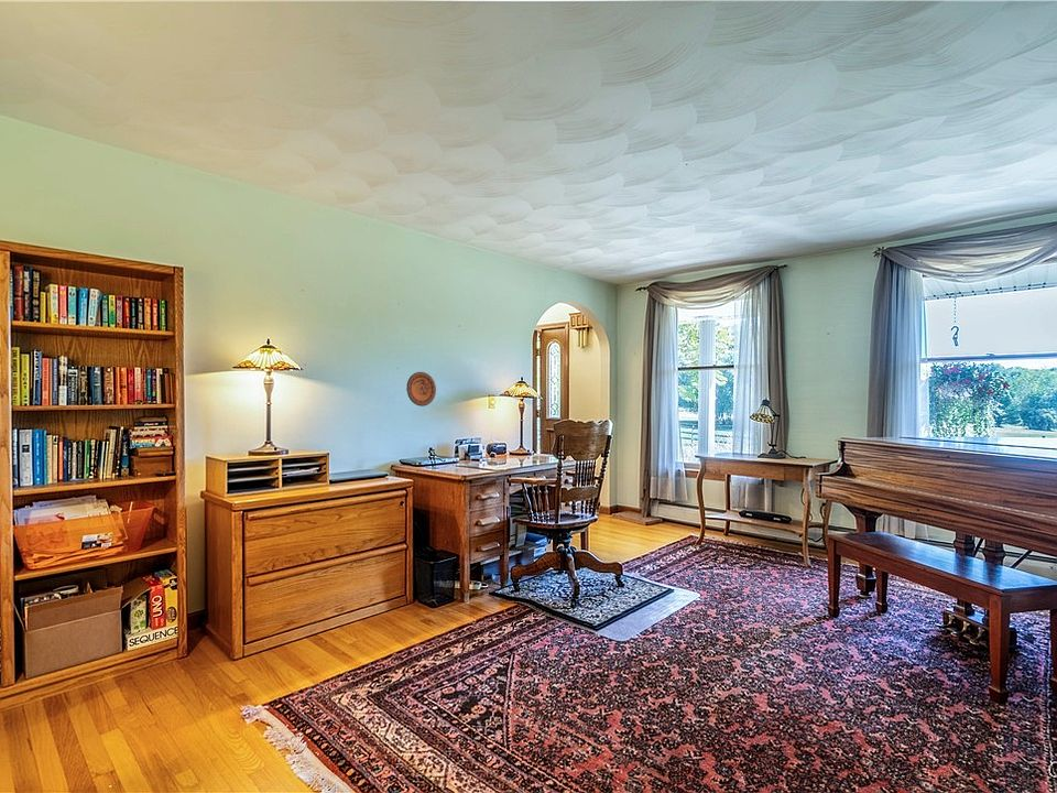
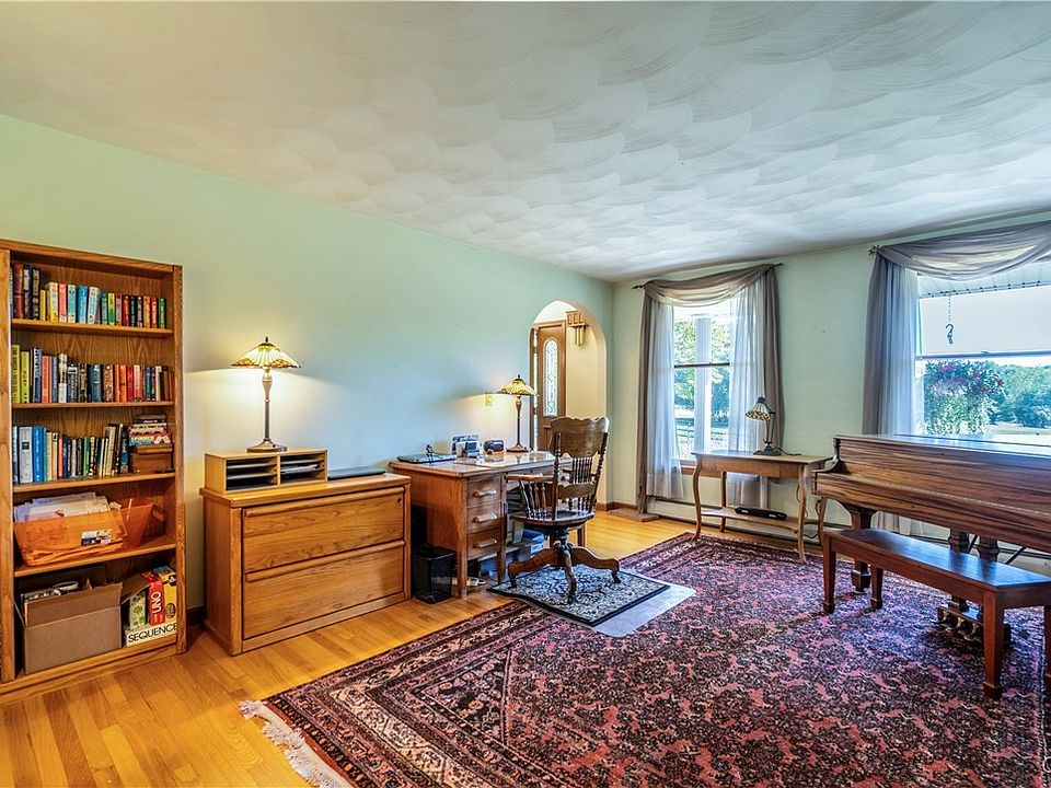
- decorative plate [405,371,437,408]
